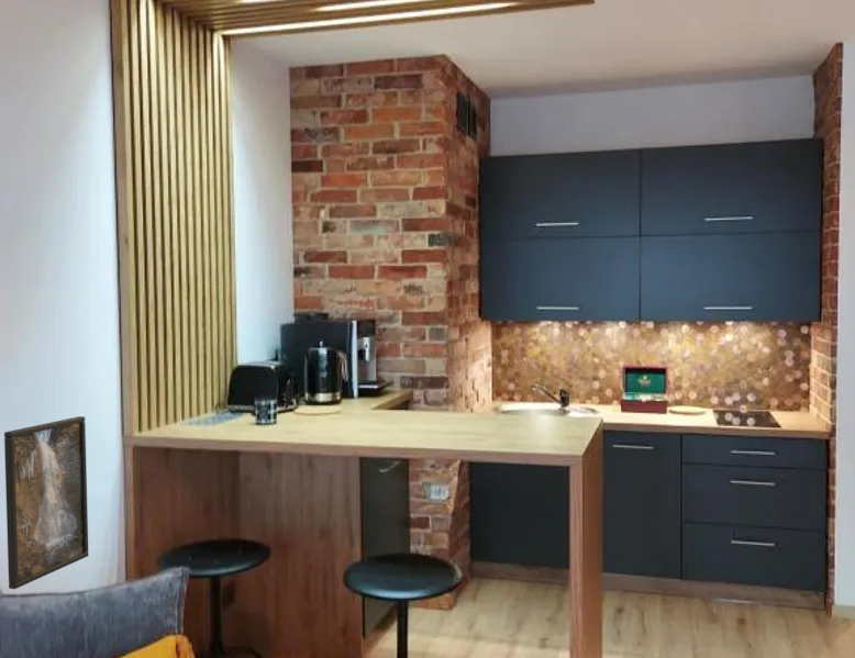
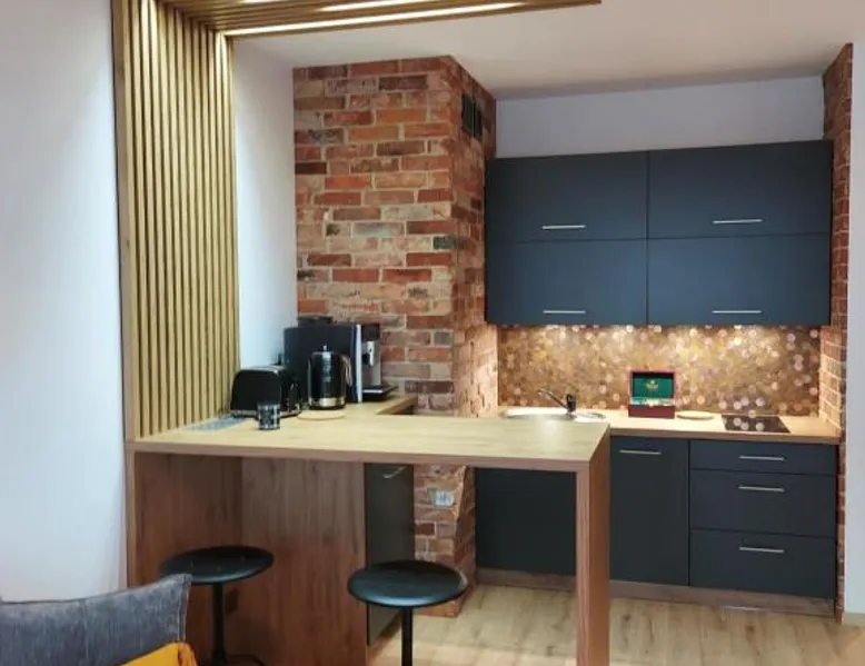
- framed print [3,415,90,590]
